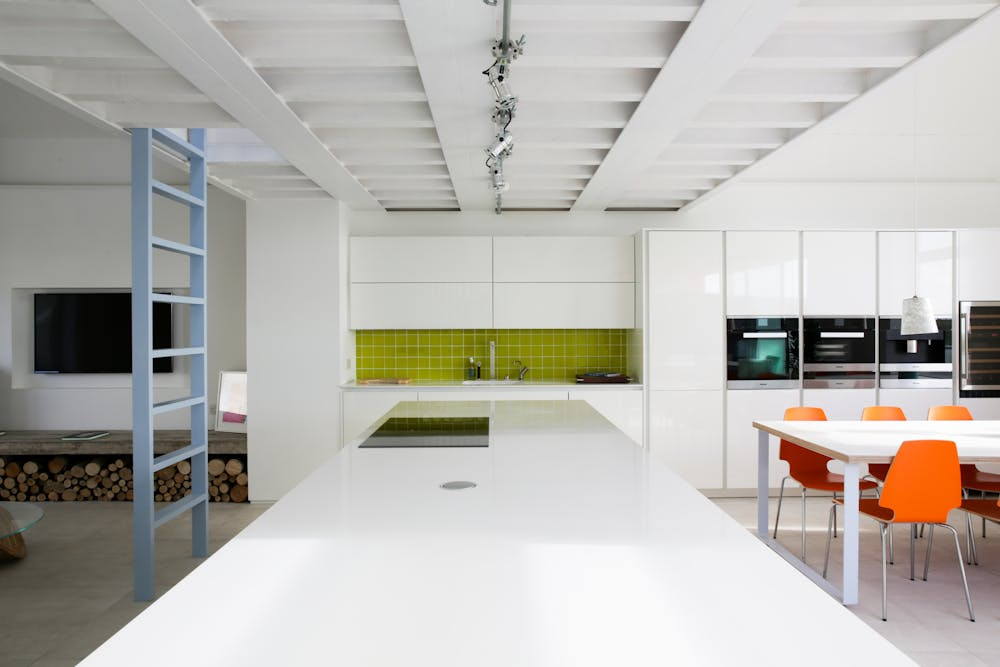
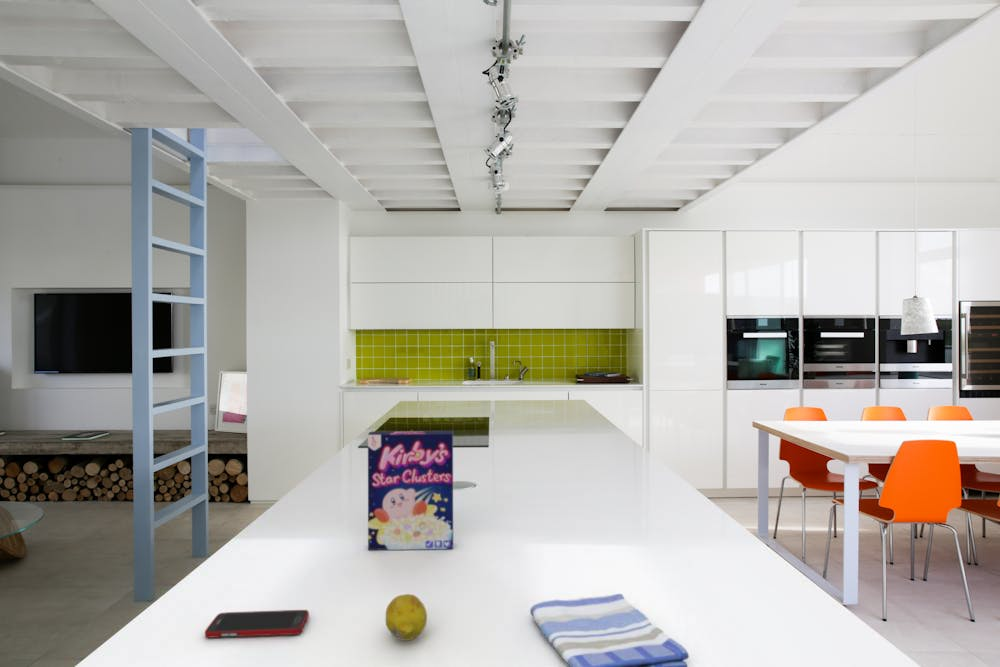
+ cell phone [204,609,310,639]
+ dish towel [529,593,690,667]
+ cereal box [367,430,454,551]
+ fruit [385,593,428,642]
